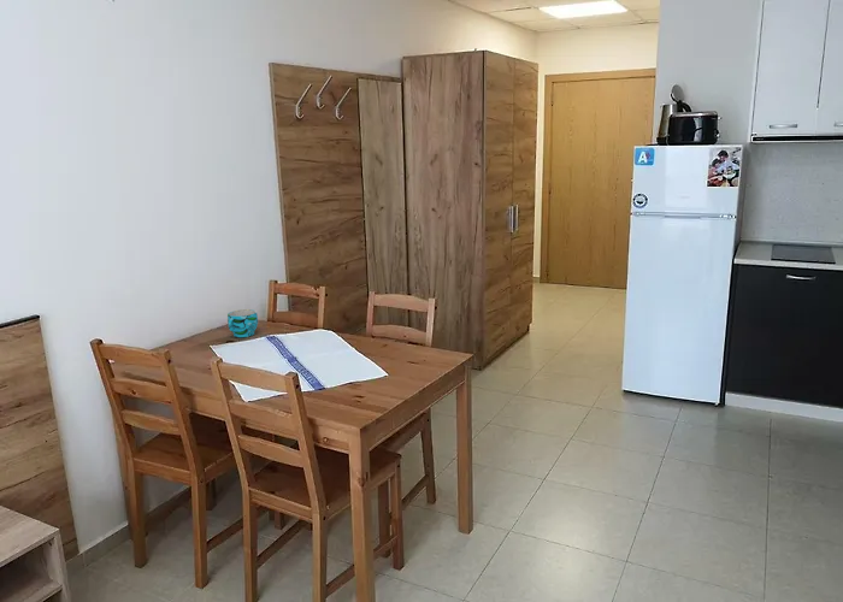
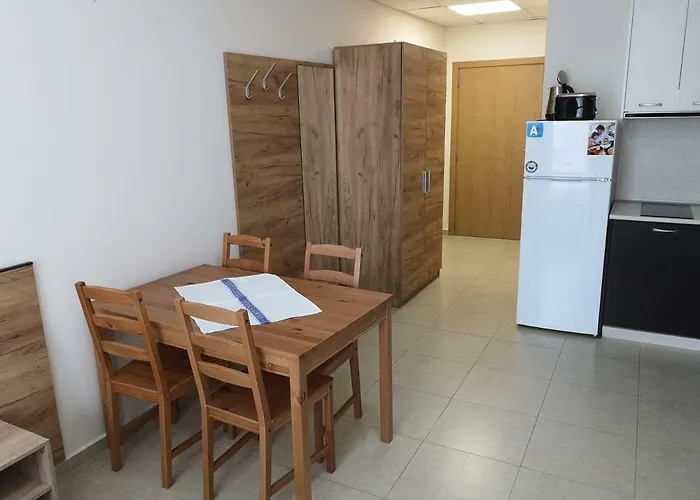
- cup [226,308,259,338]
